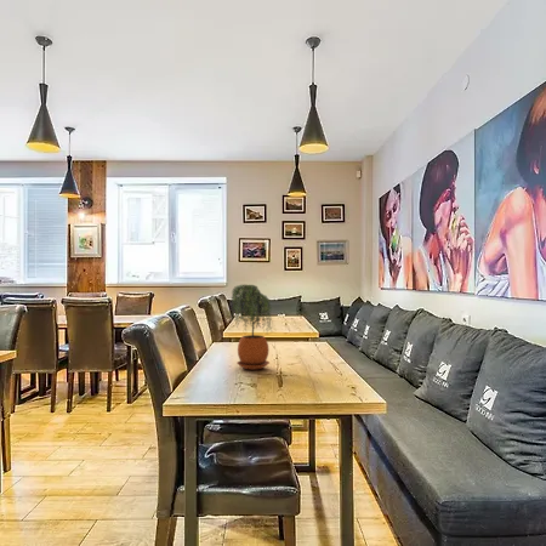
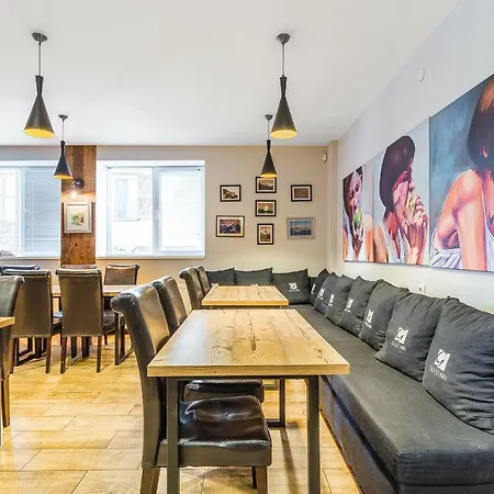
- potted plant [229,283,274,371]
